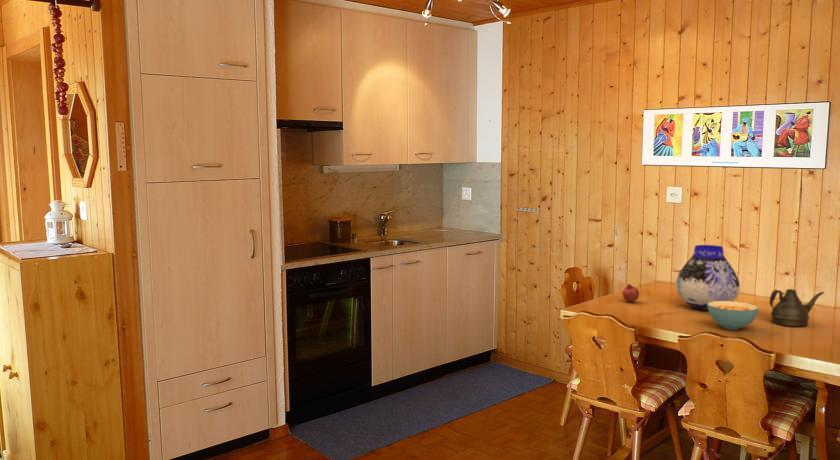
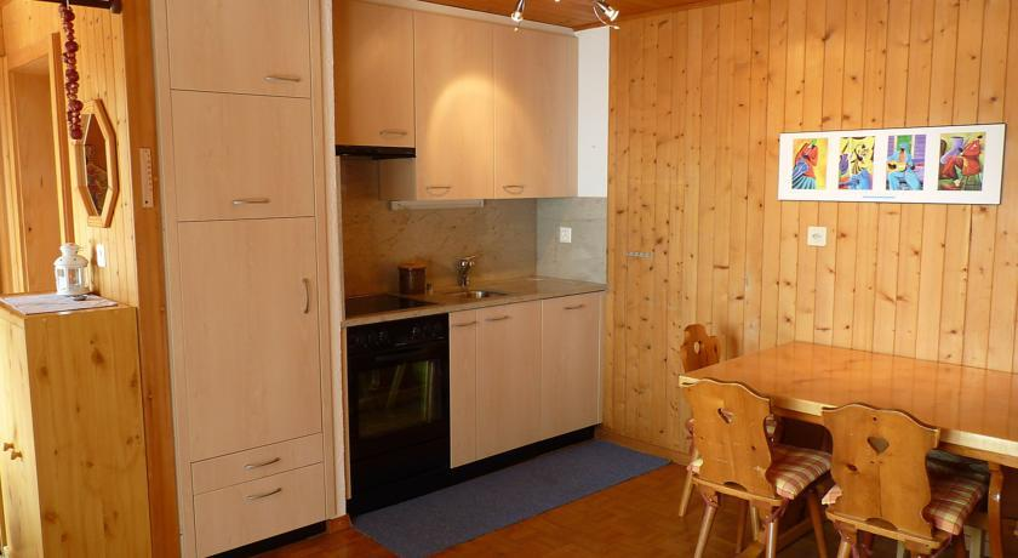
- teapot [768,288,825,327]
- fruit [621,283,640,303]
- vase [675,244,741,311]
- cereal bowl [707,301,760,331]
